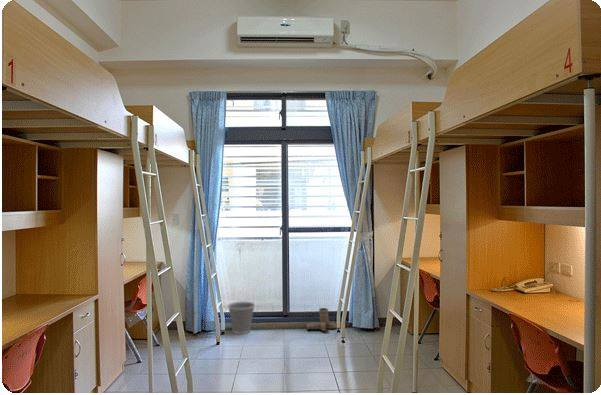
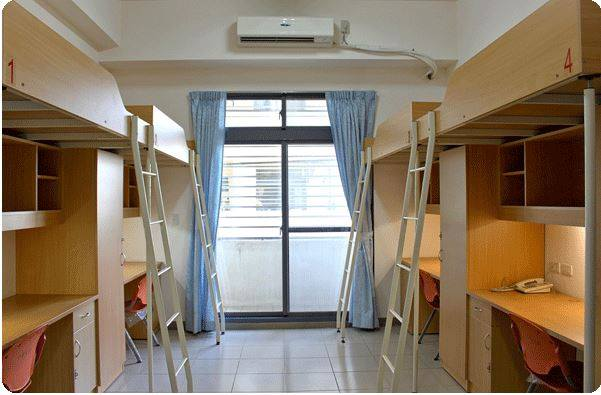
- wastebasket [227,301,256,335]
- boots [305,307,338,332]
